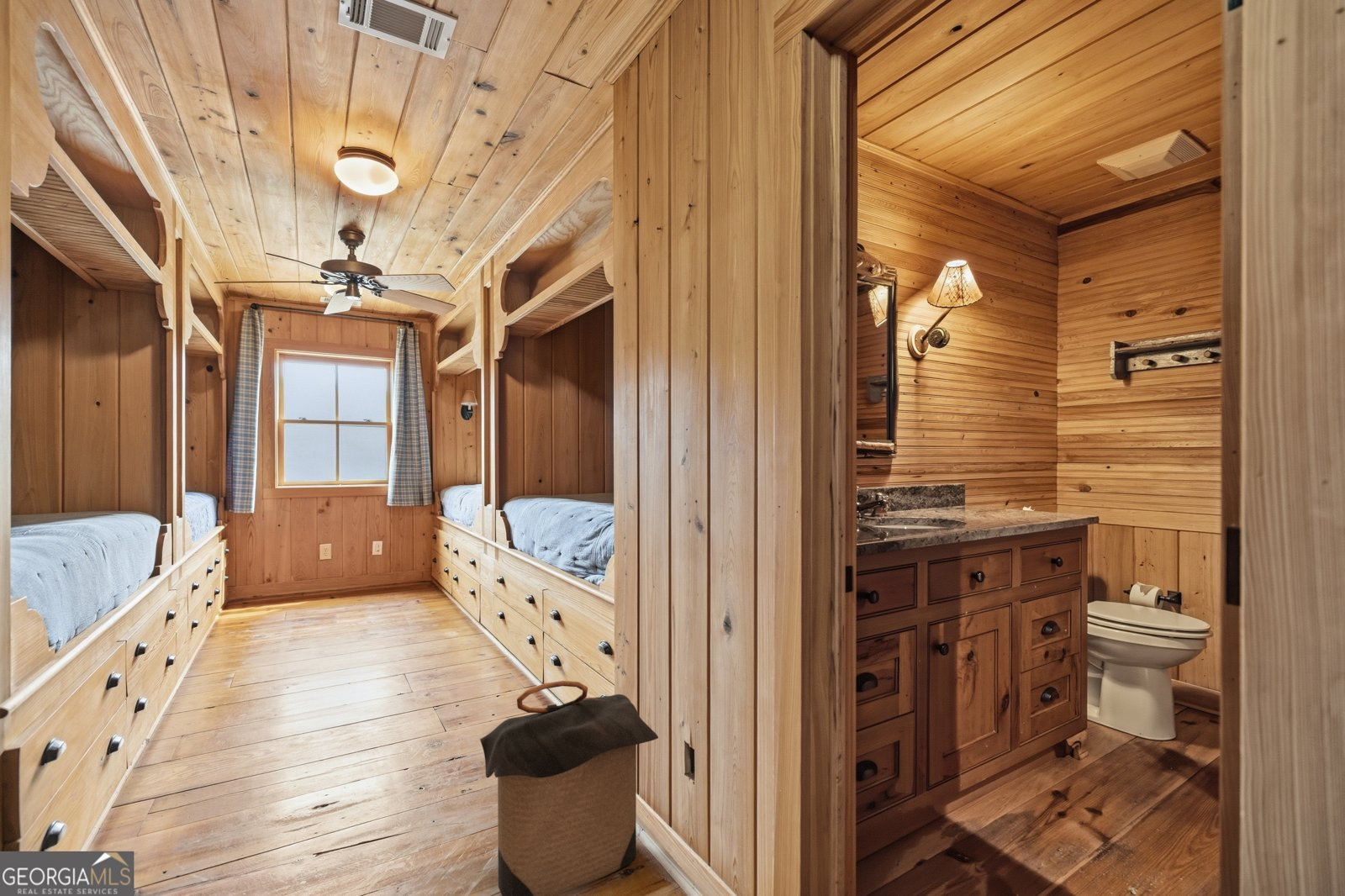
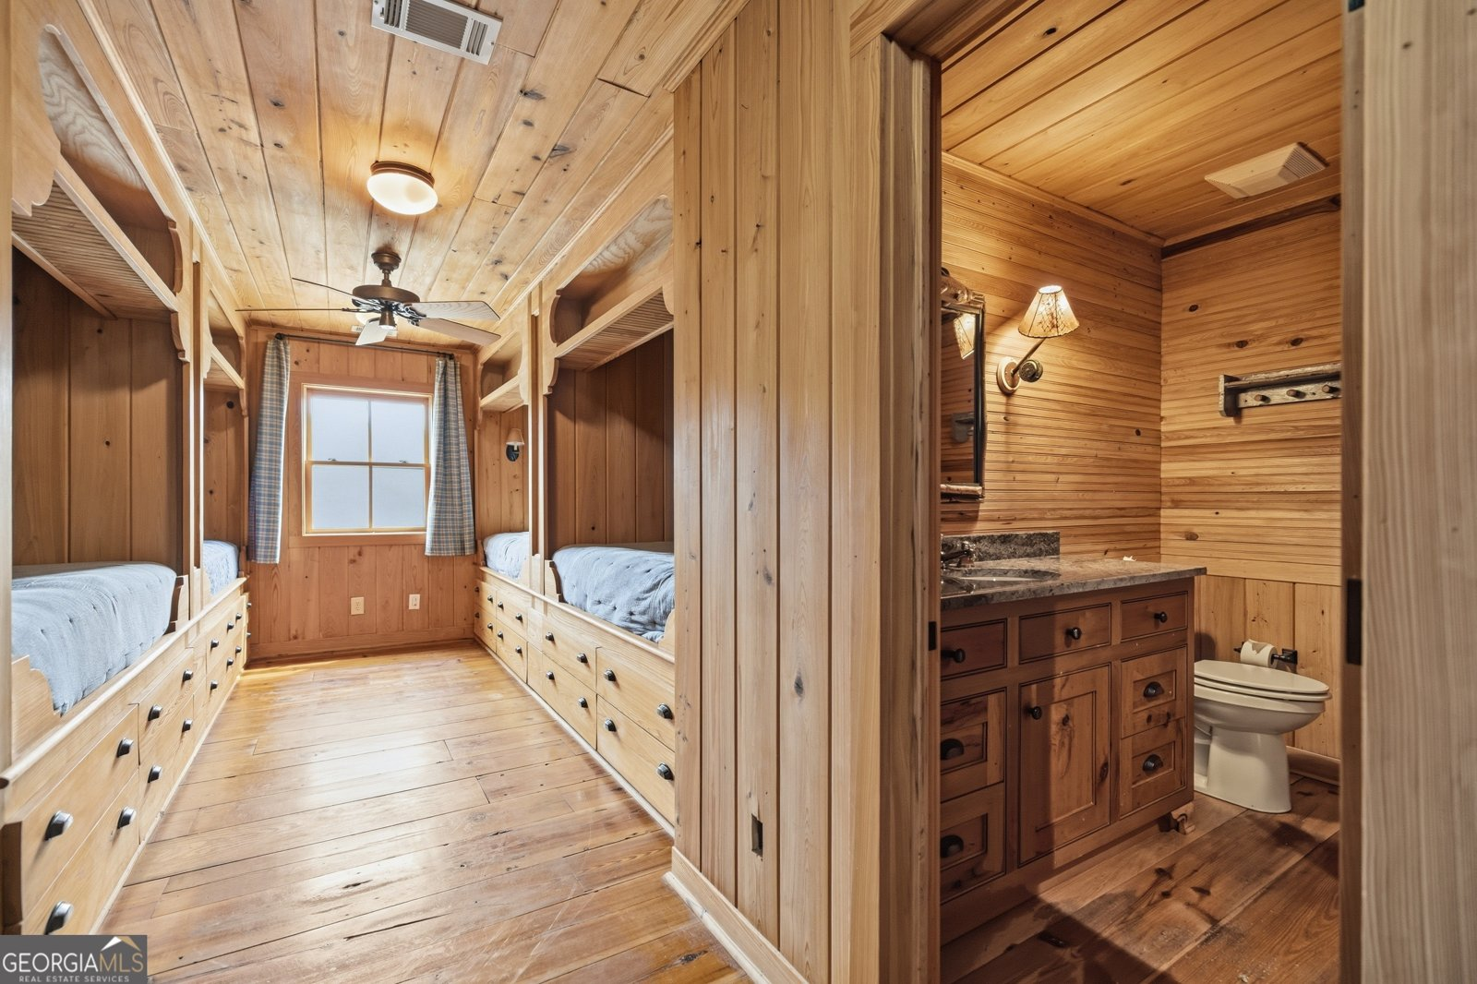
- laundry hamper [479,680,659,896]
